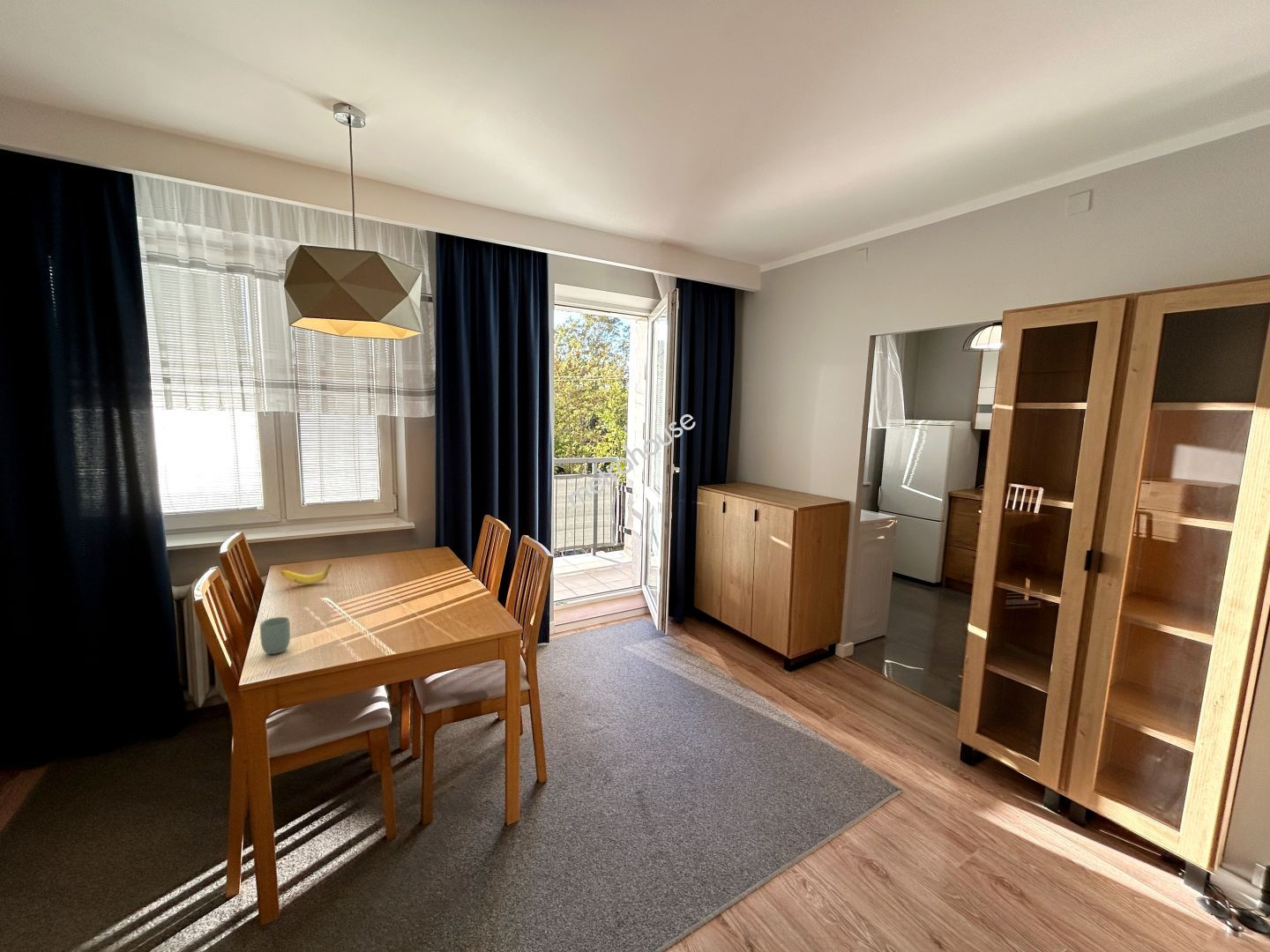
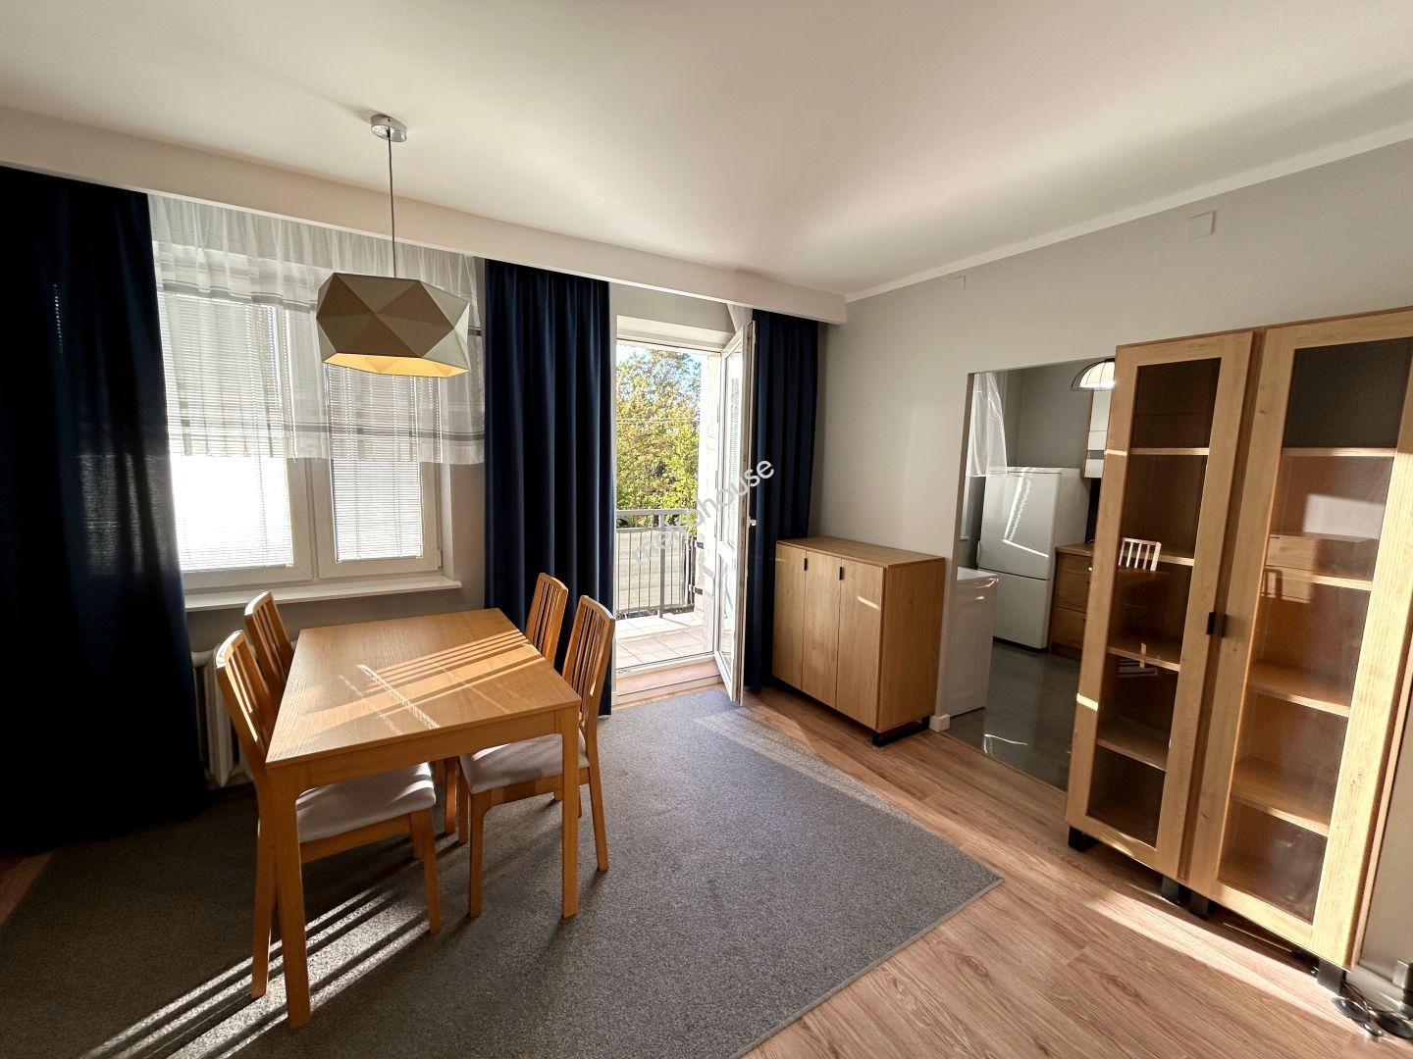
- cup [259,616,291,655]
- banana [280,562,332,585]
